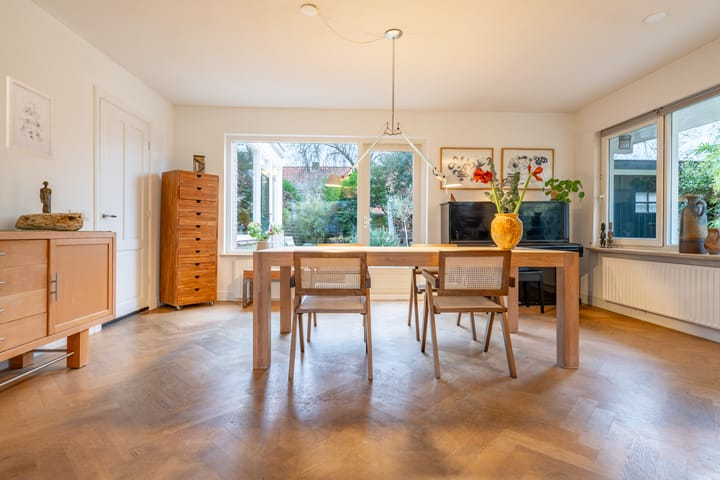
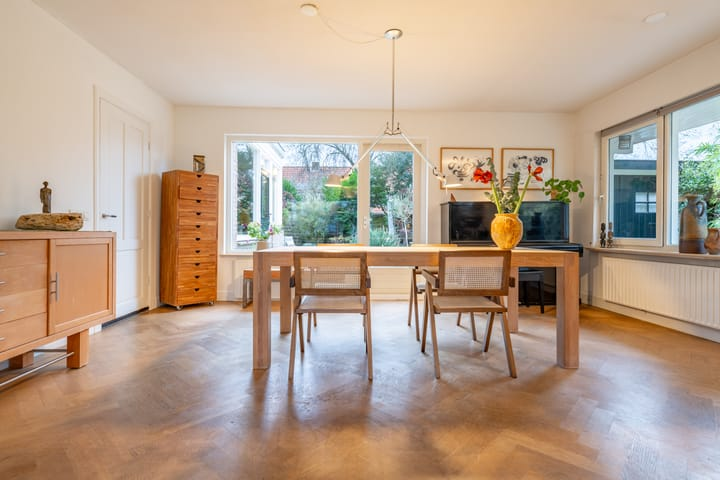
- wall art [5,75,55,161]
